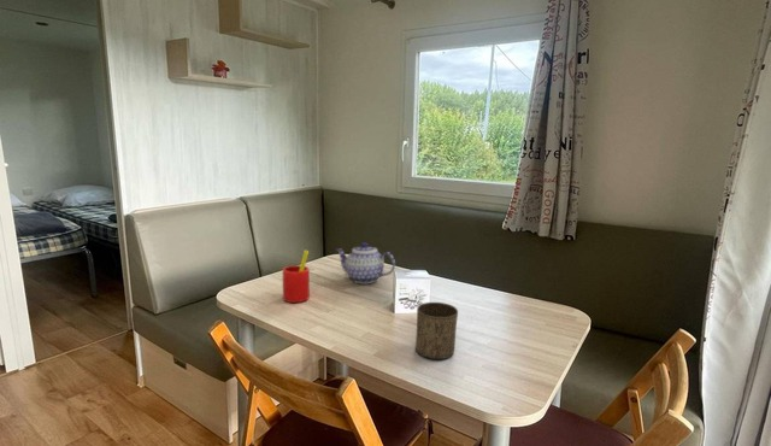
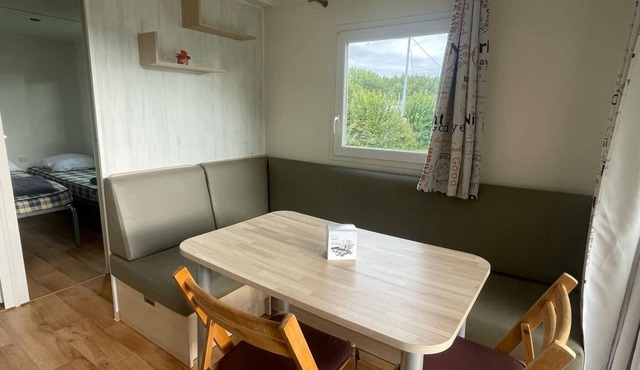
- straw [282,250,311,304]
- cup [414,301,459,360]
- teapot [335,241,396,284]
